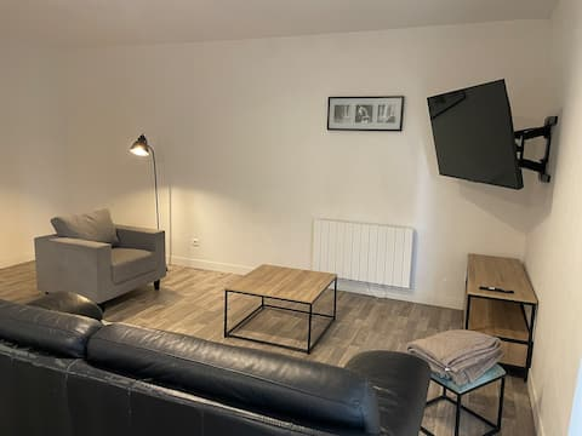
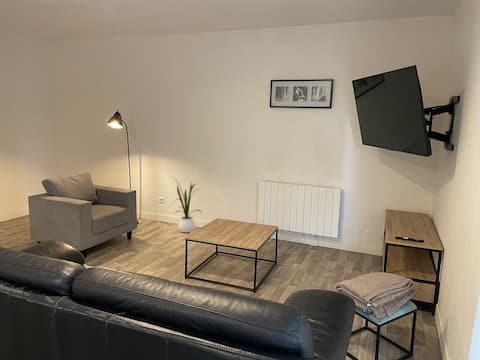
+ house plant [170,176,203,233]
